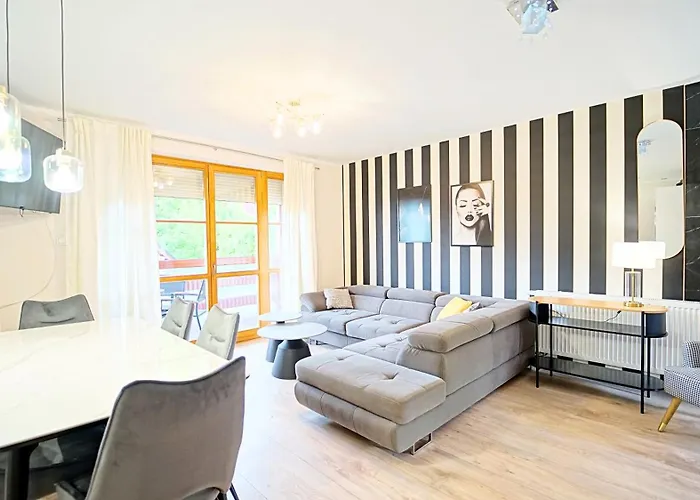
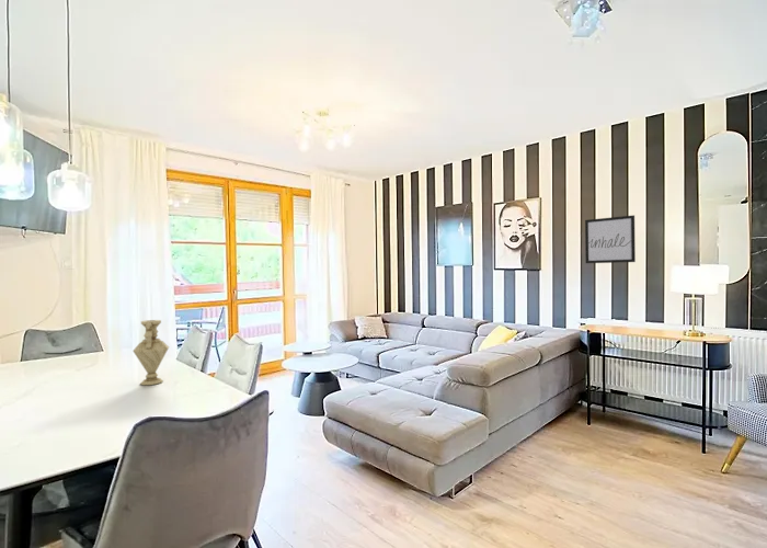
+ vase [131,319,170,386]
+ wall art [584,215,637,264]
